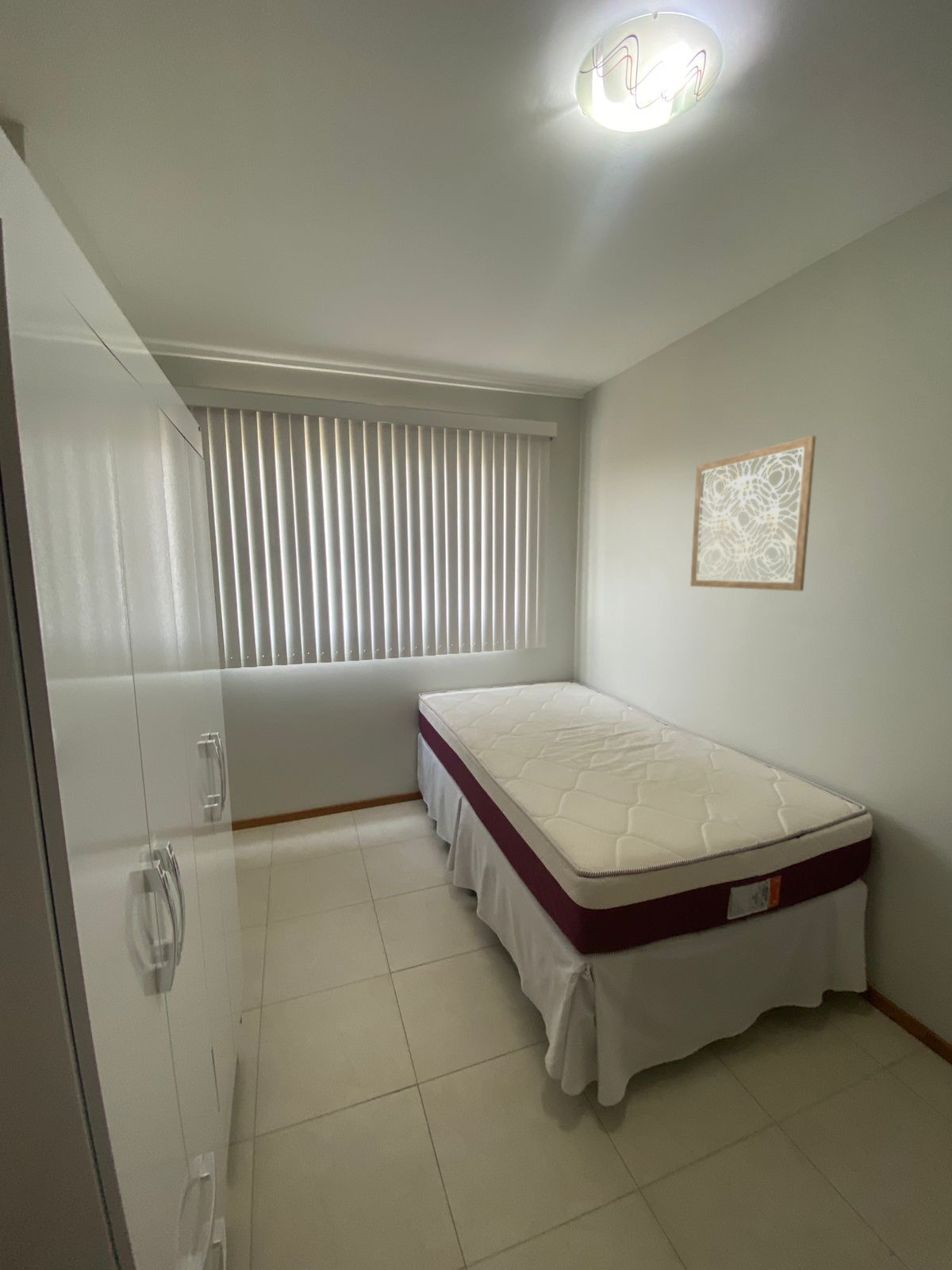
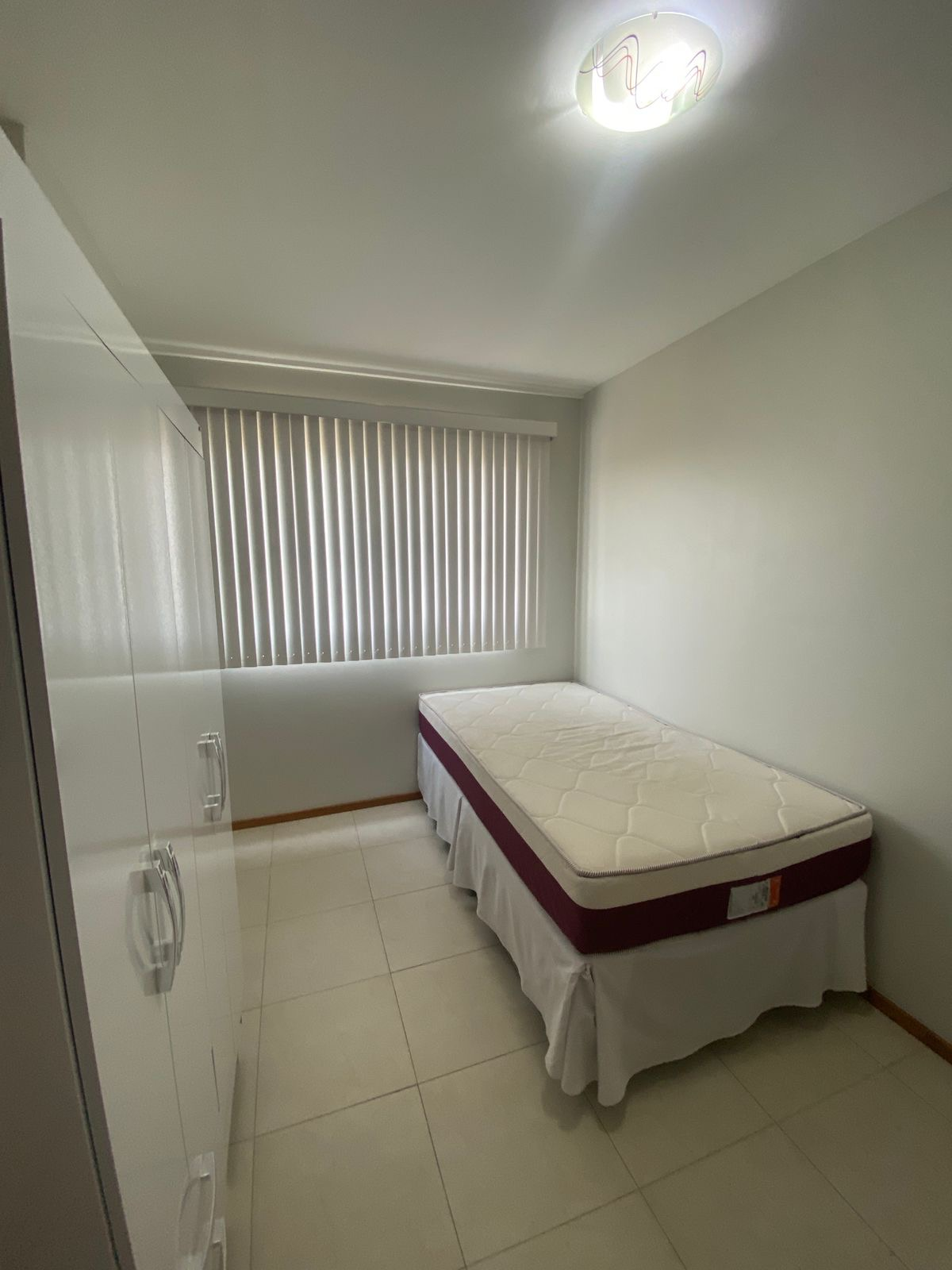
- wall art [689,435,816,591]
